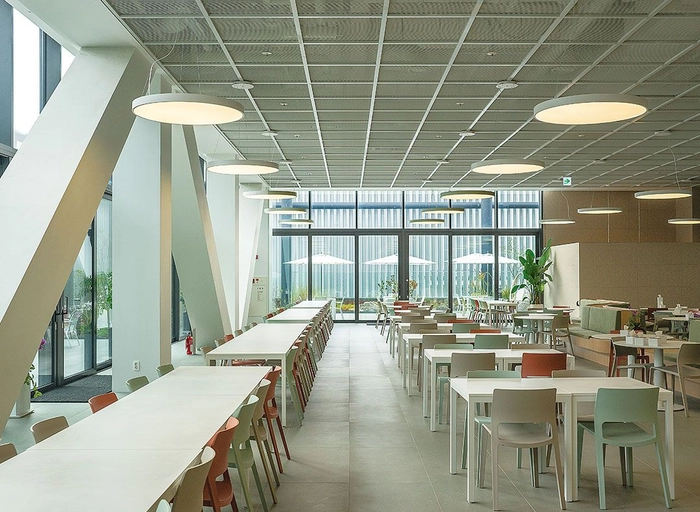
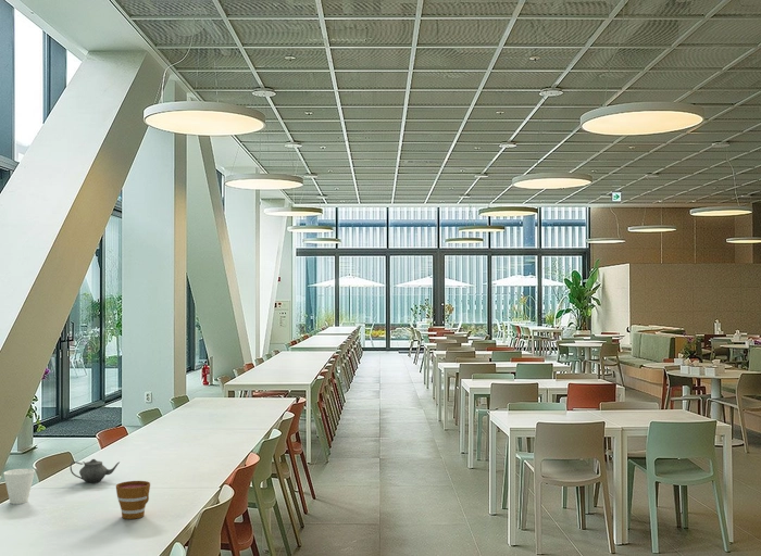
+ teapot [68,458,121,483]
+ cup [2,468,36,505]
+ cup [115,480,151,520]
